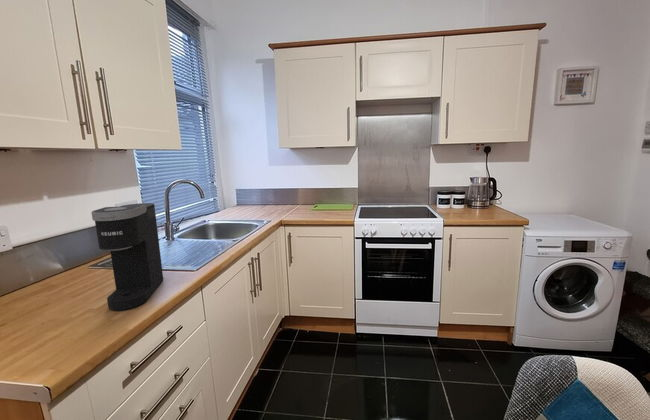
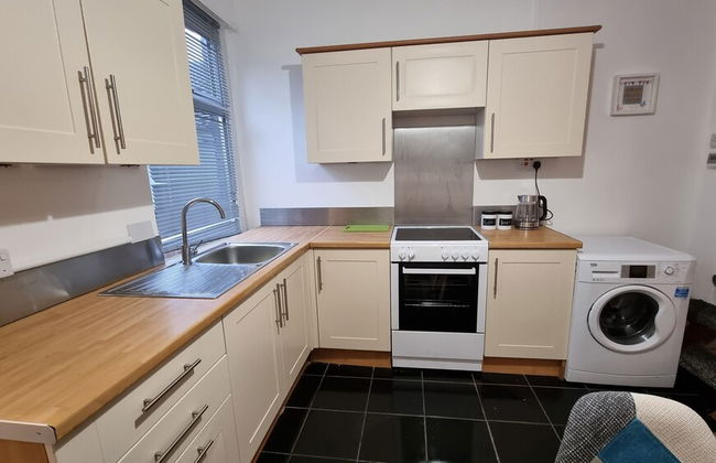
- coffee maker [90,202,164,311]
